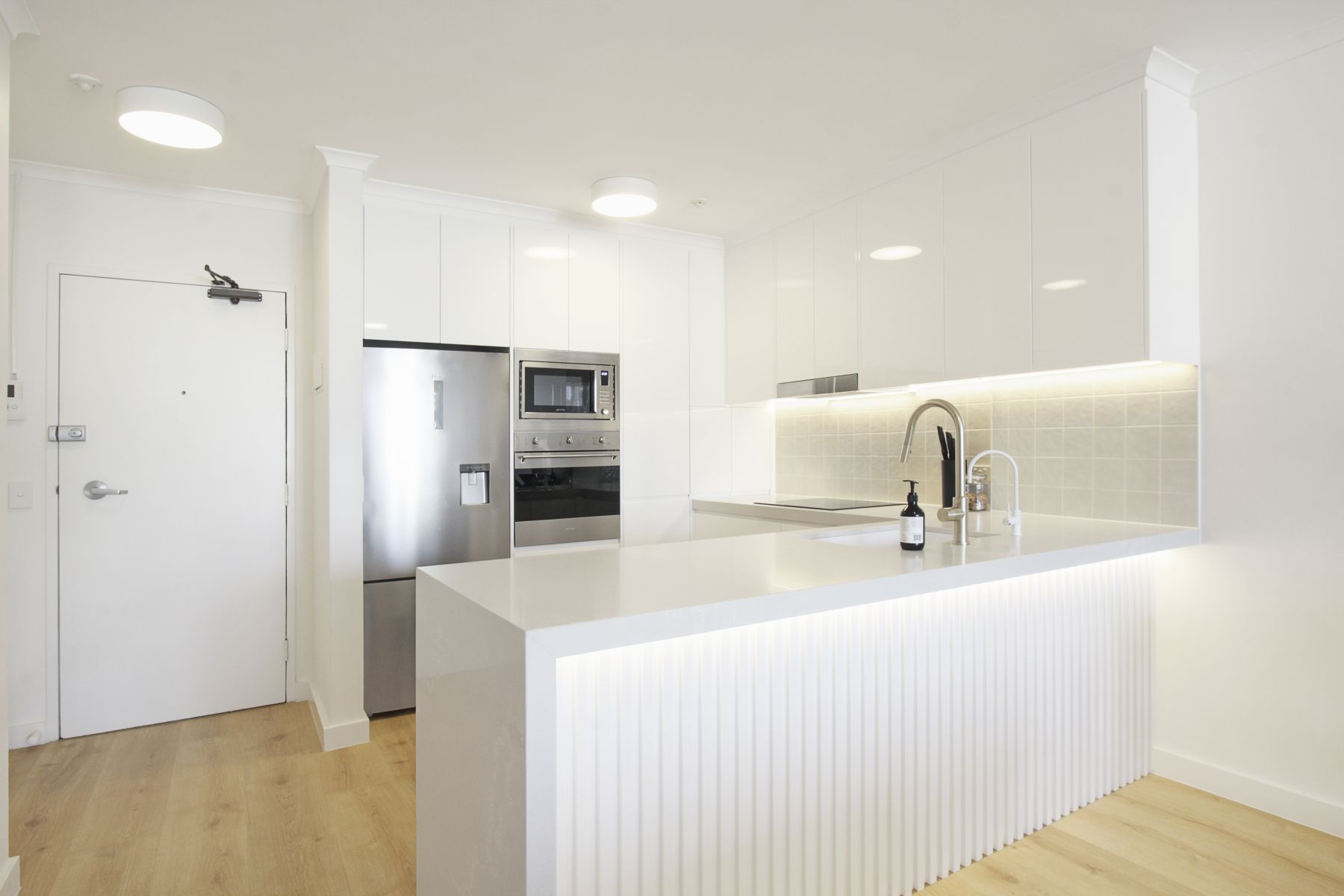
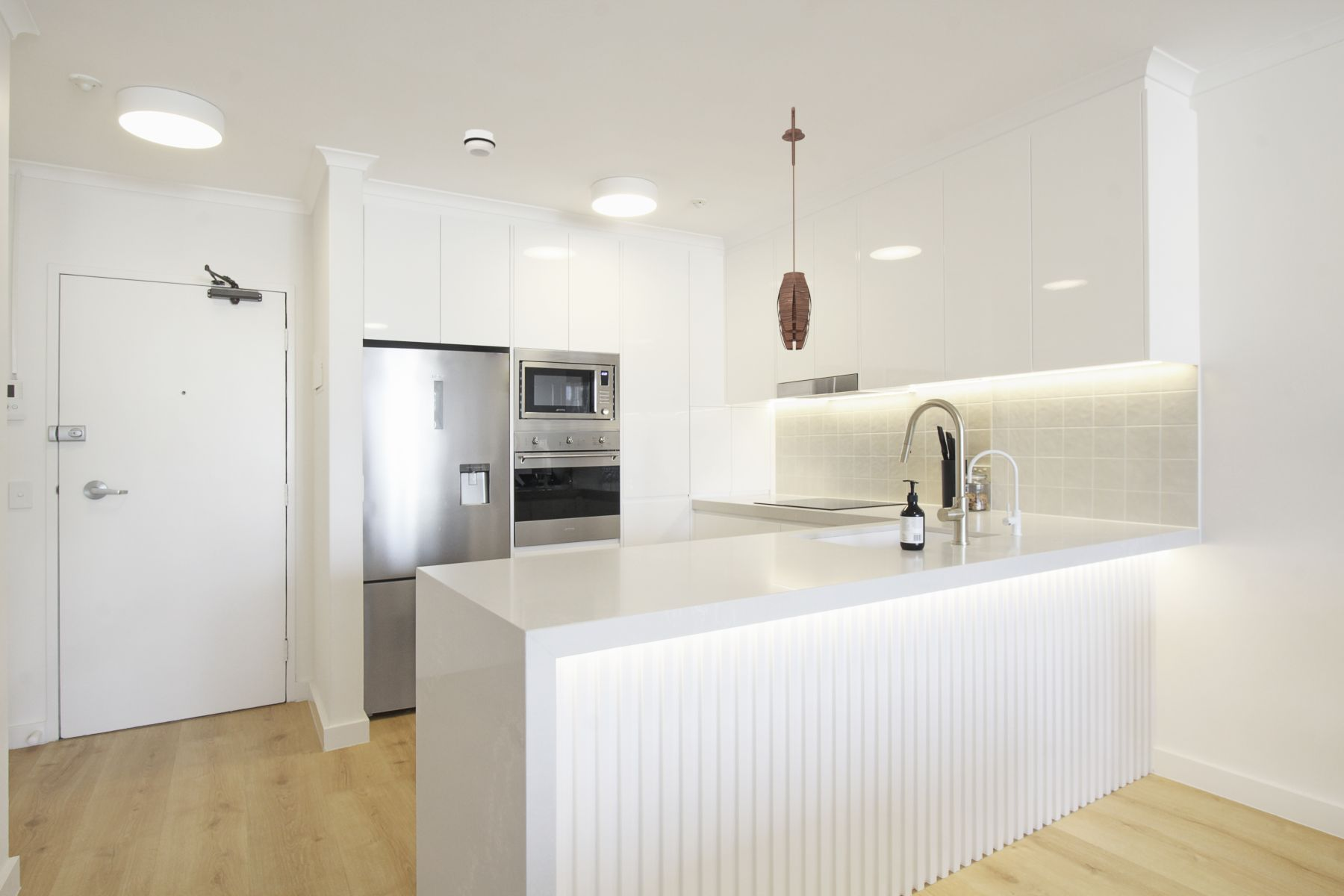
+ smoke detector [463,128,497,158]
+ pendant light [777,106,812,351]
